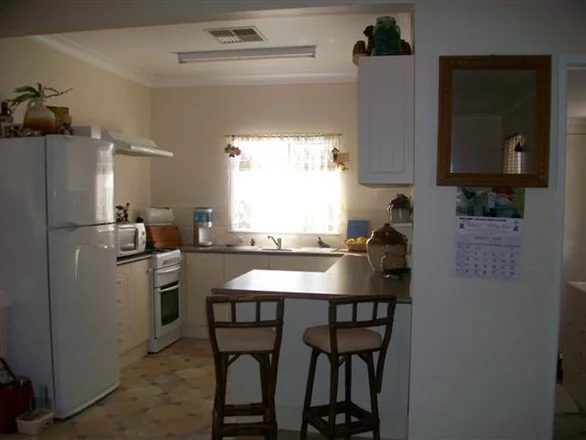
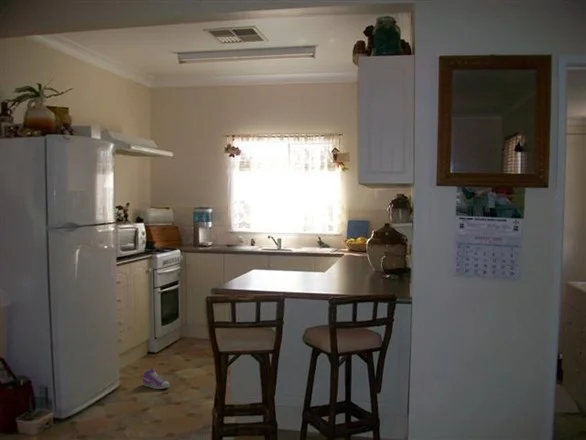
+ sneaker [142,367,171,390]
